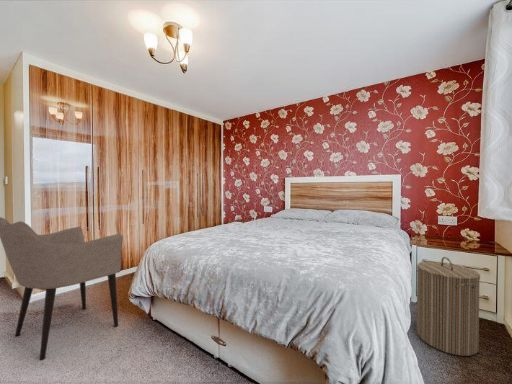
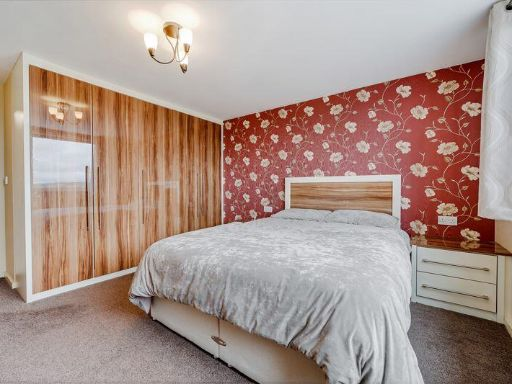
- laundry hamper [416,256,481,357]
- armchair [0,216,124,361]
